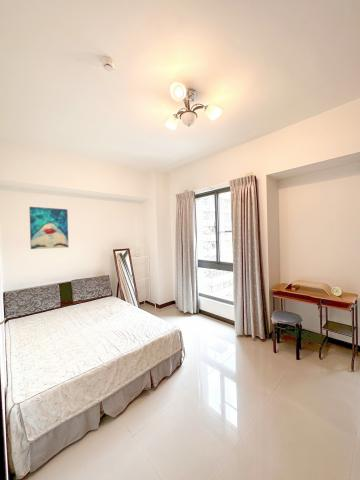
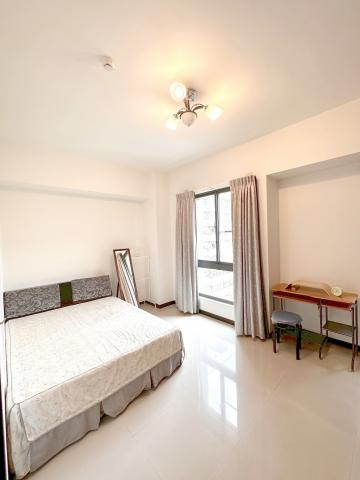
- wall art [28,206,70,250]
